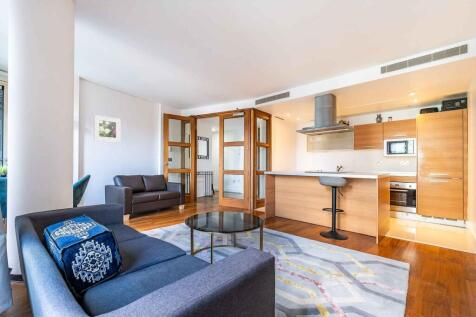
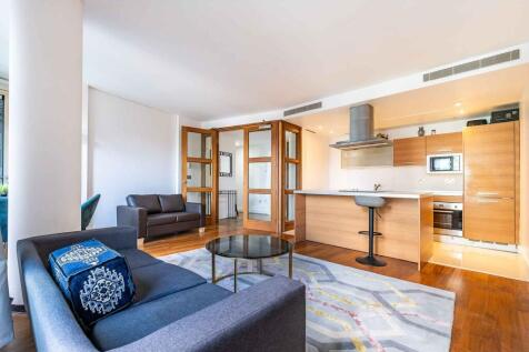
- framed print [93,114,121,143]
